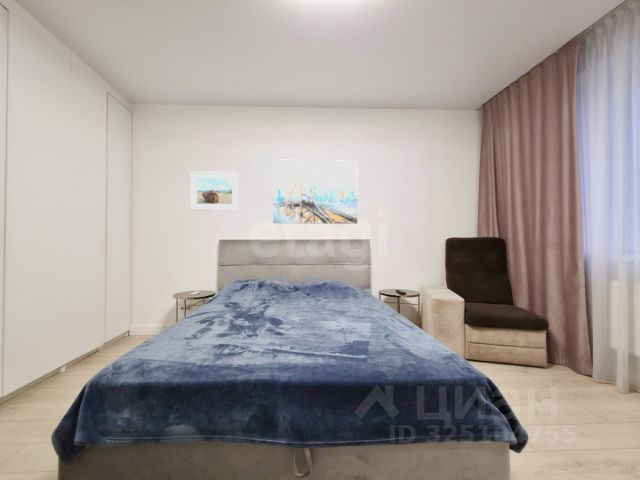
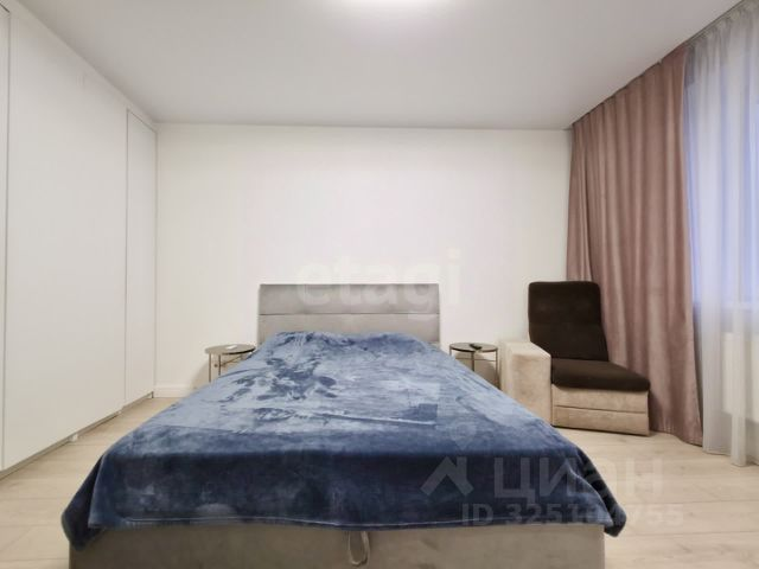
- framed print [190,170,240,211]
- wall art [272,158,359,225]
